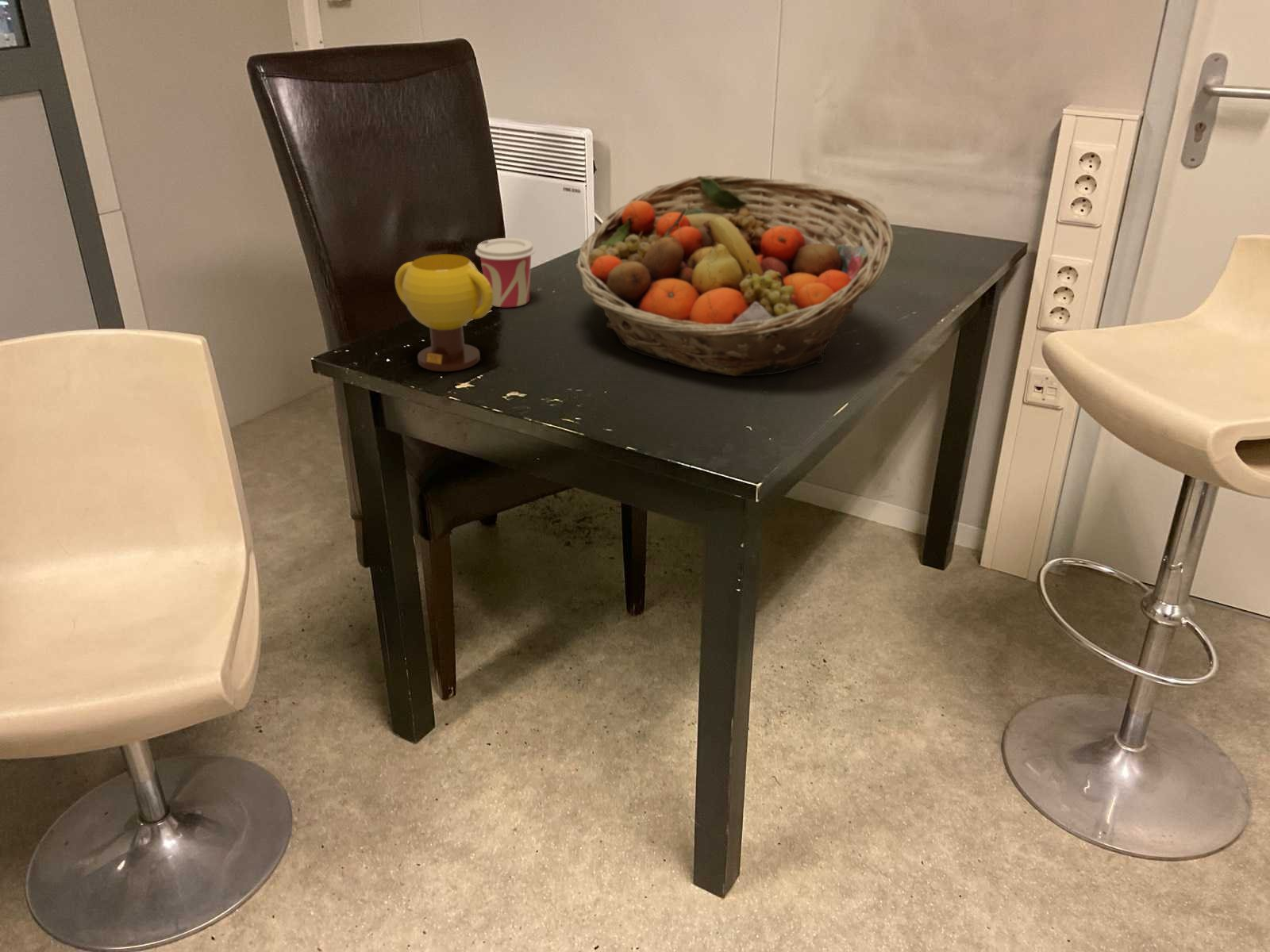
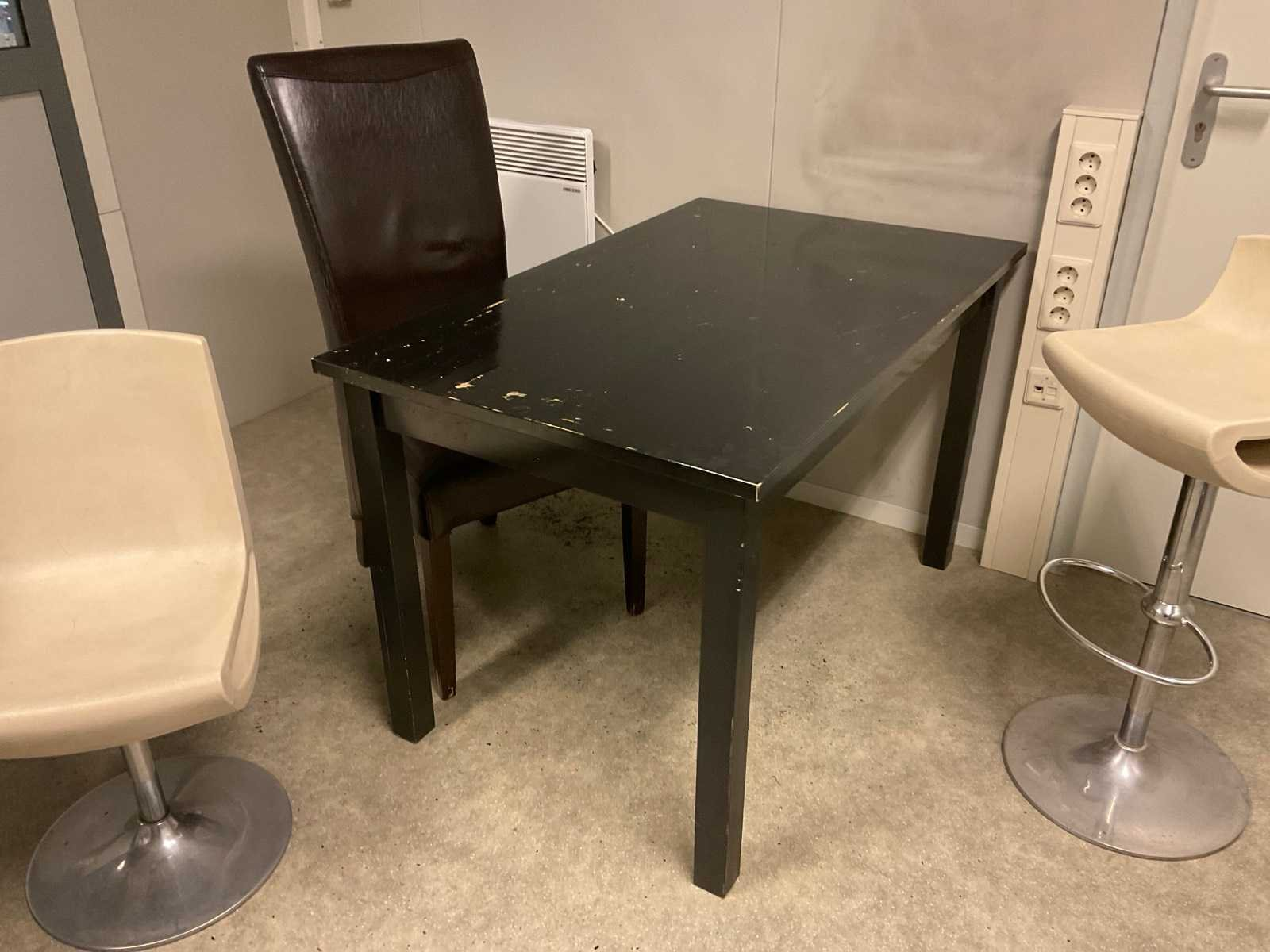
- fruit basket [575,175,895,377]
- cup [475,237,536,308]
- mug [394,253,494,372]
